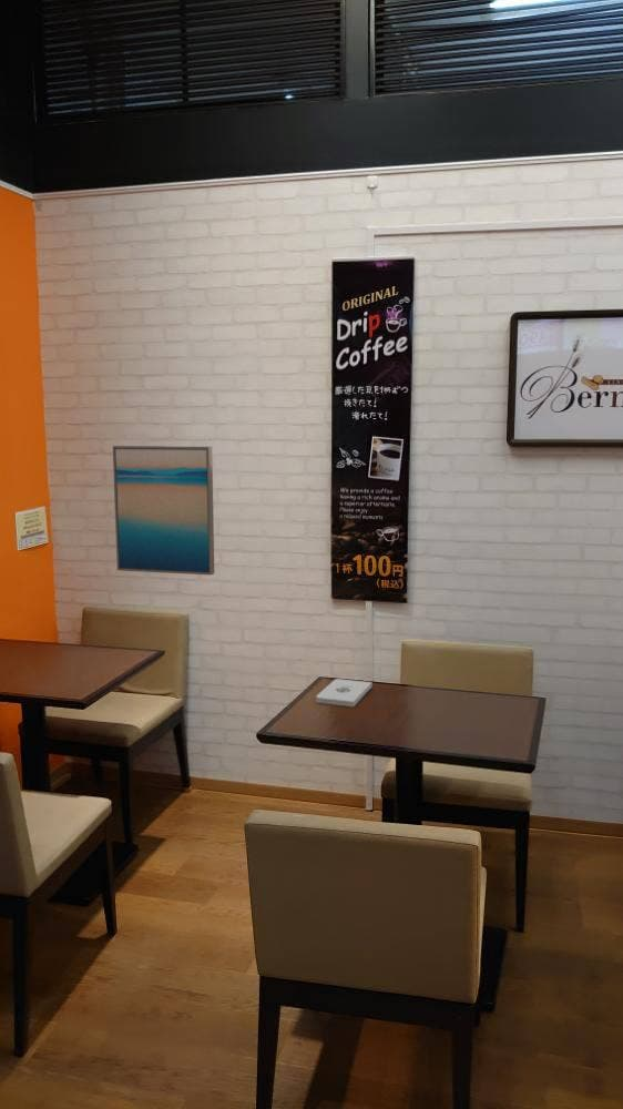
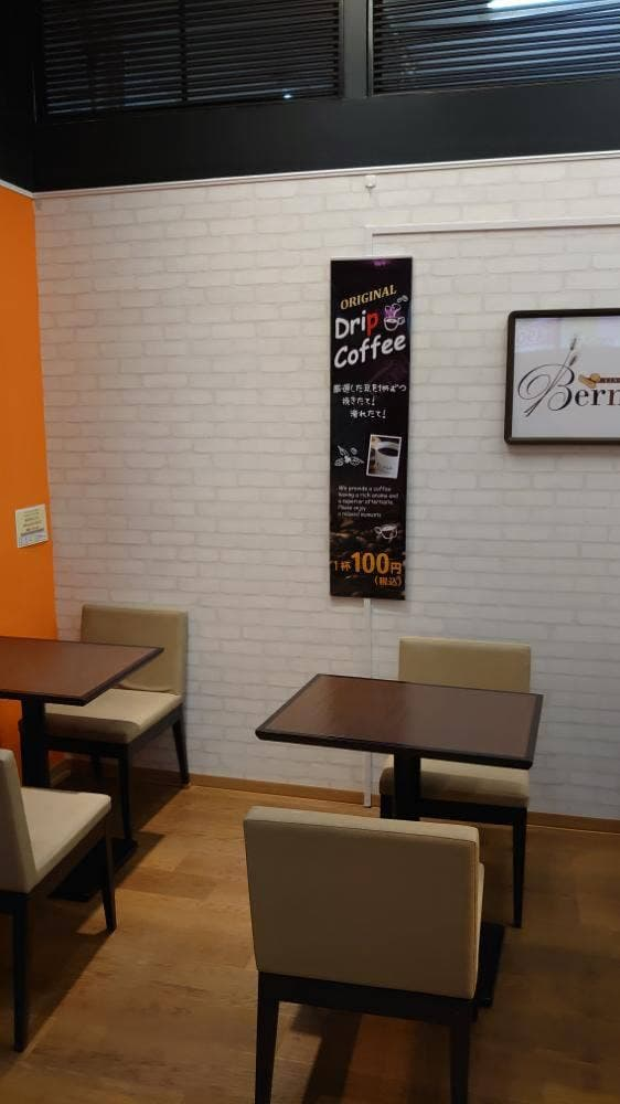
- notepad [315,678,374,708]
- wall art [112,445,215,577]
